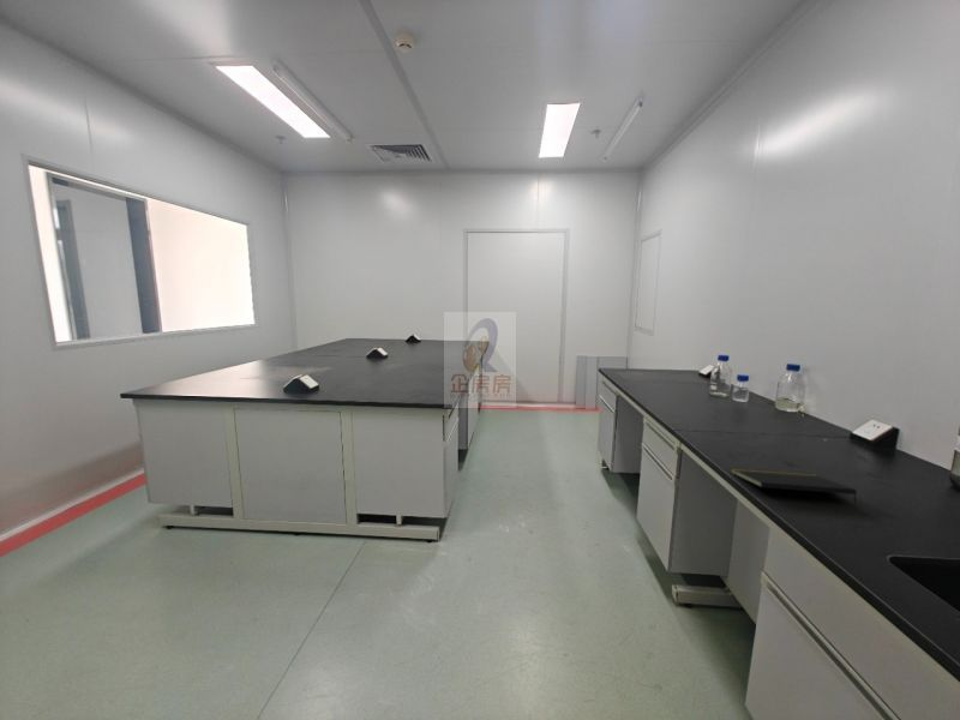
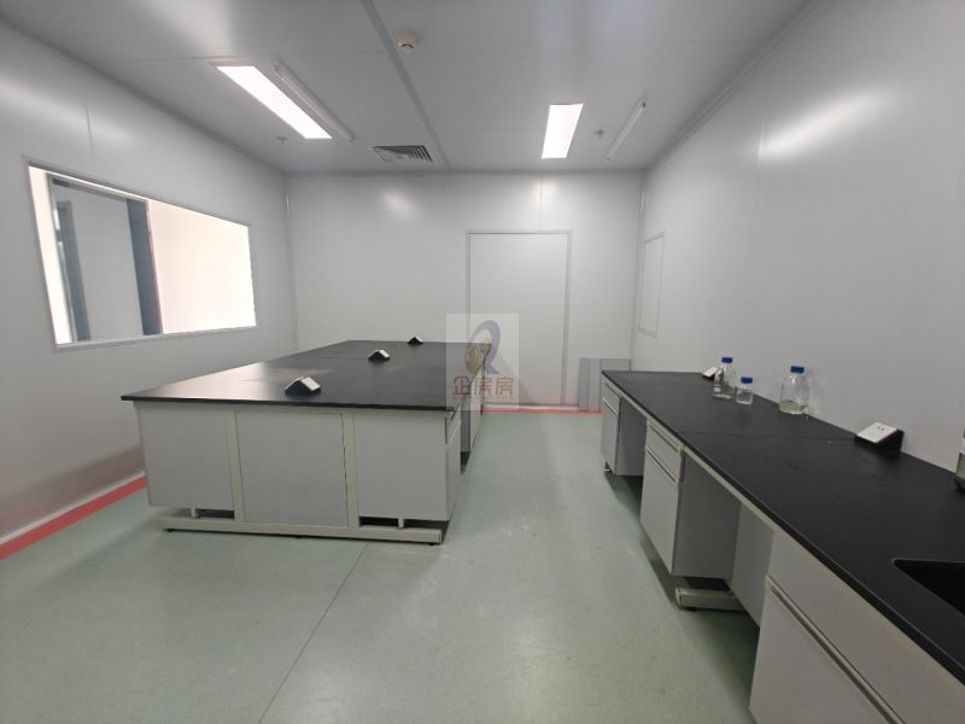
- notepad [730,467,858,506]
